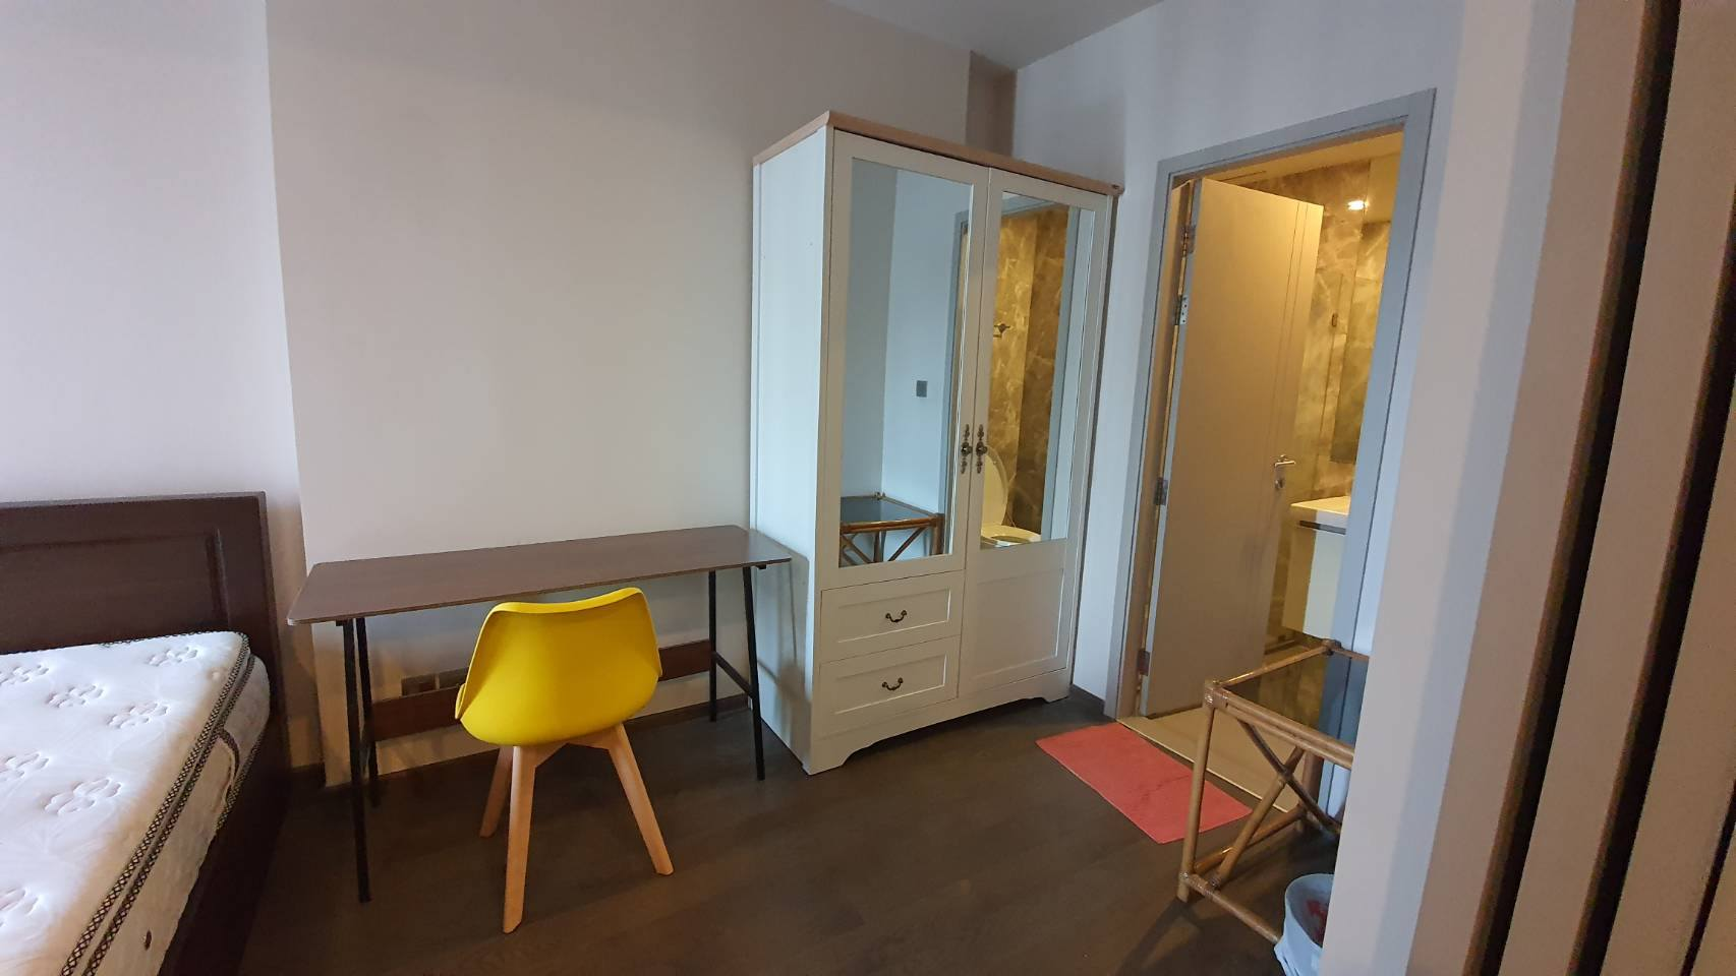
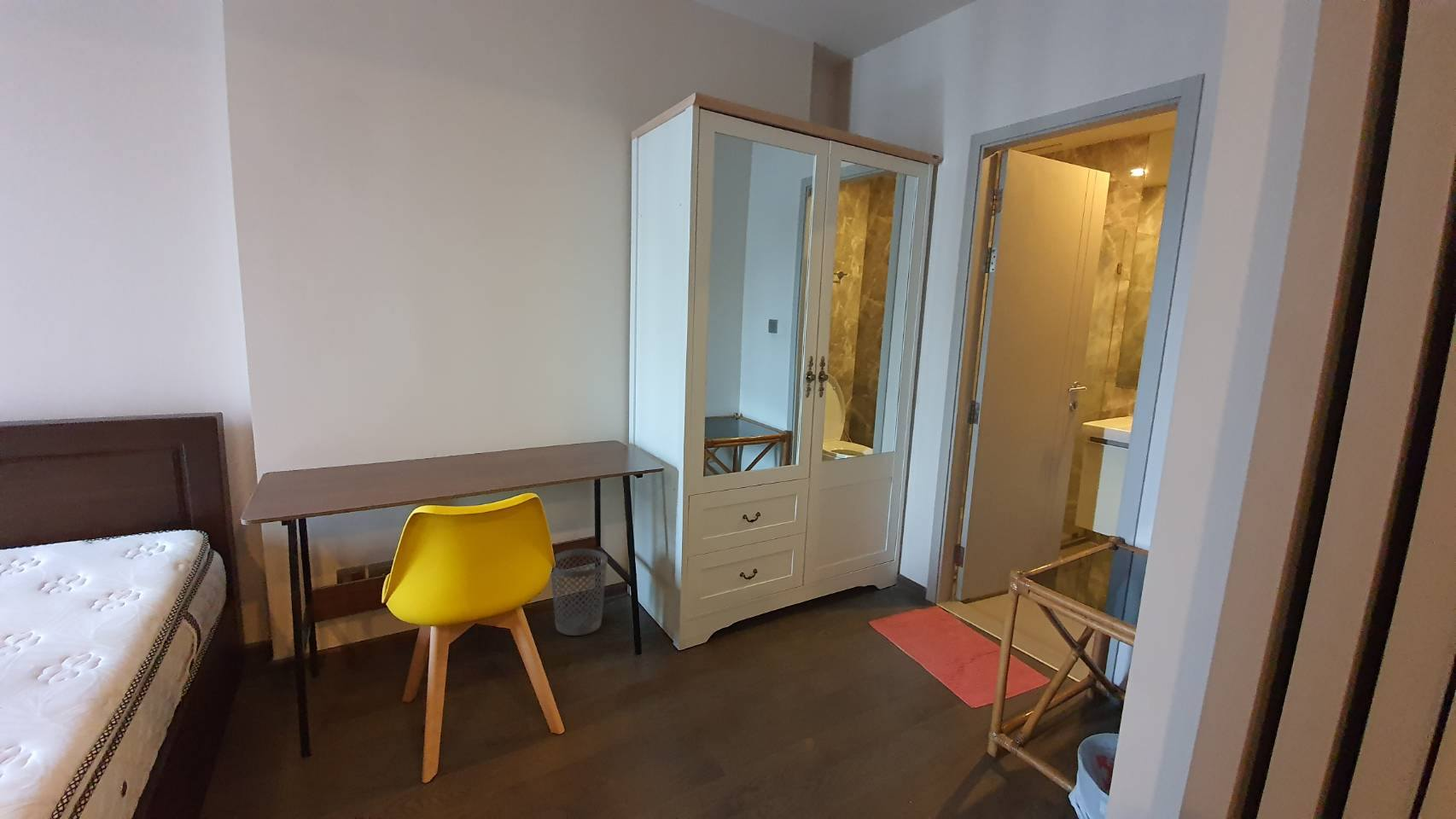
+ wastebasket [550,548,609,636]
